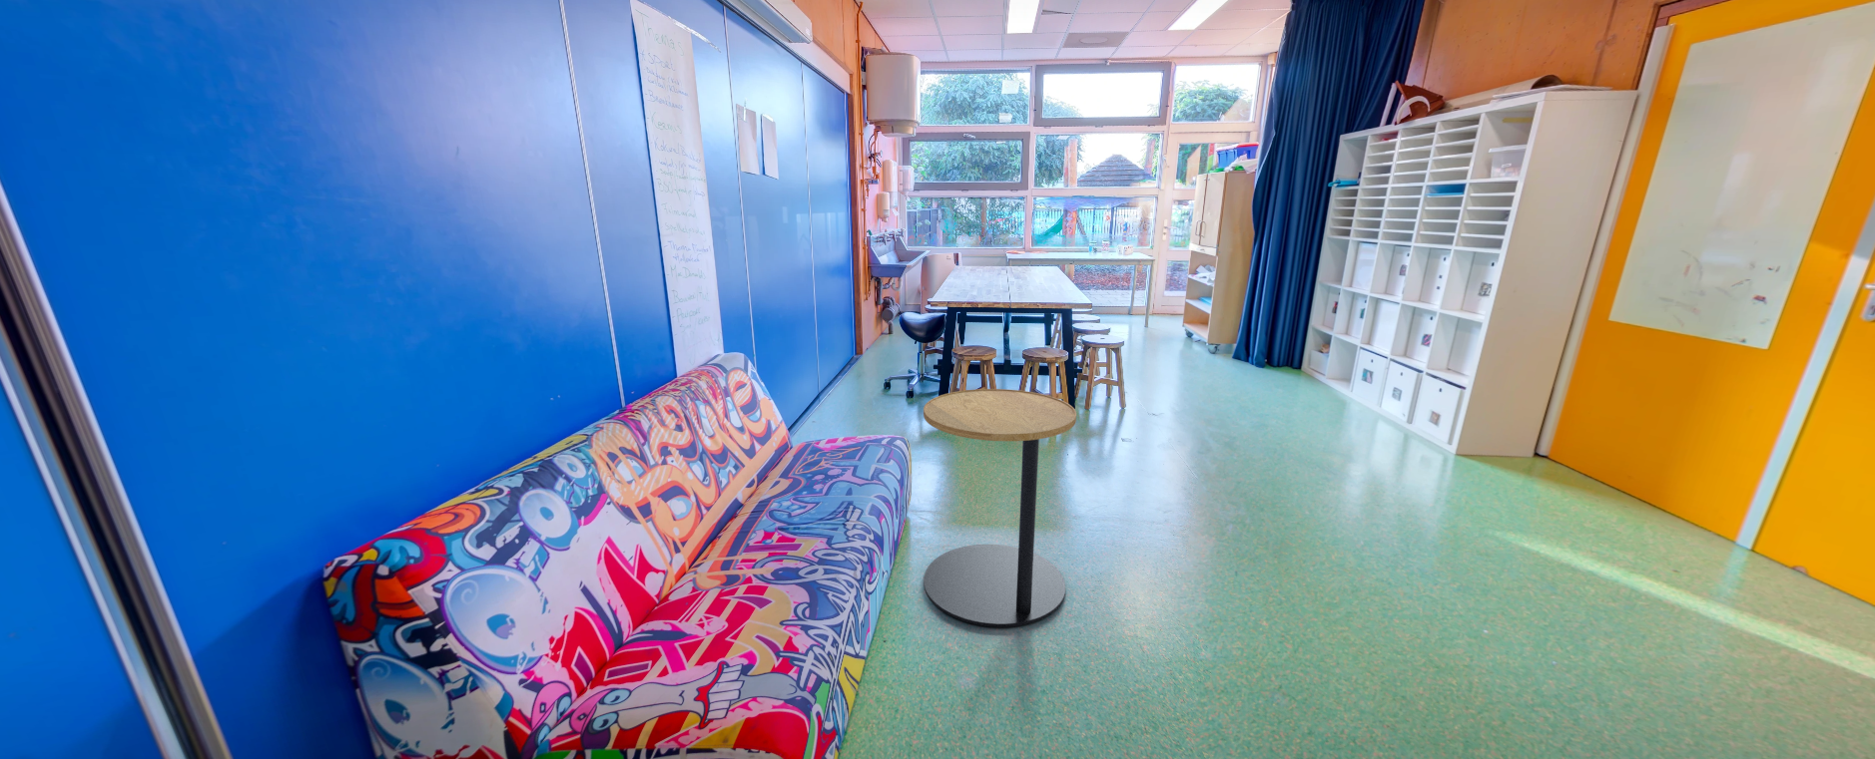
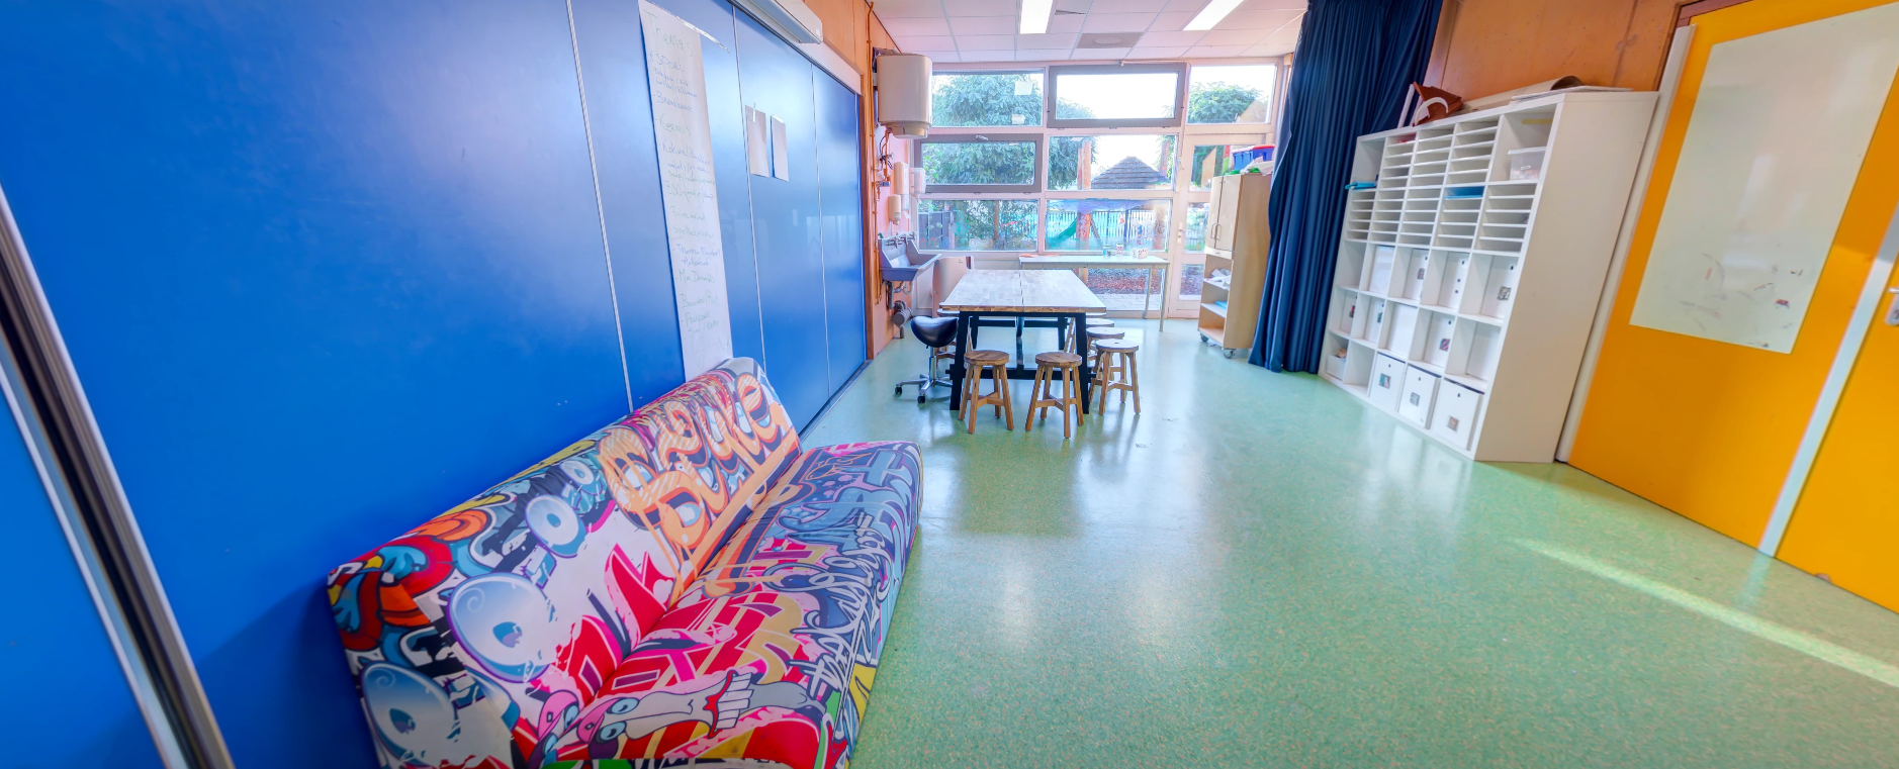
- side table [922,388,1077,629]
